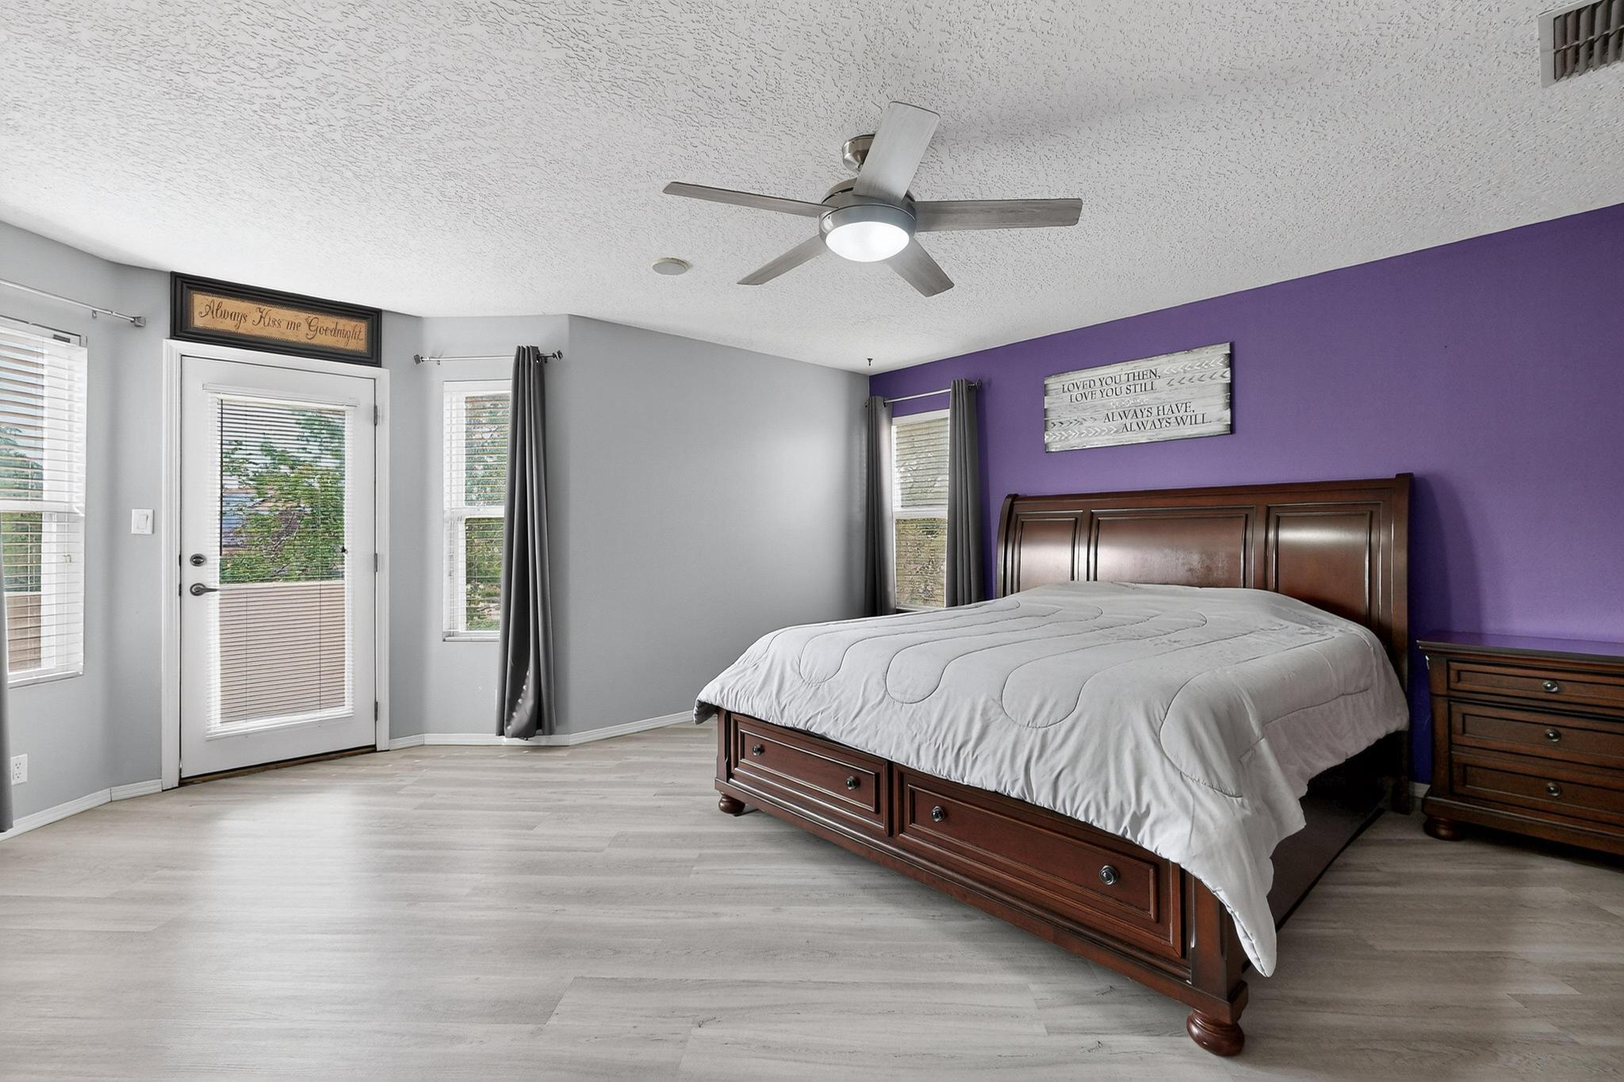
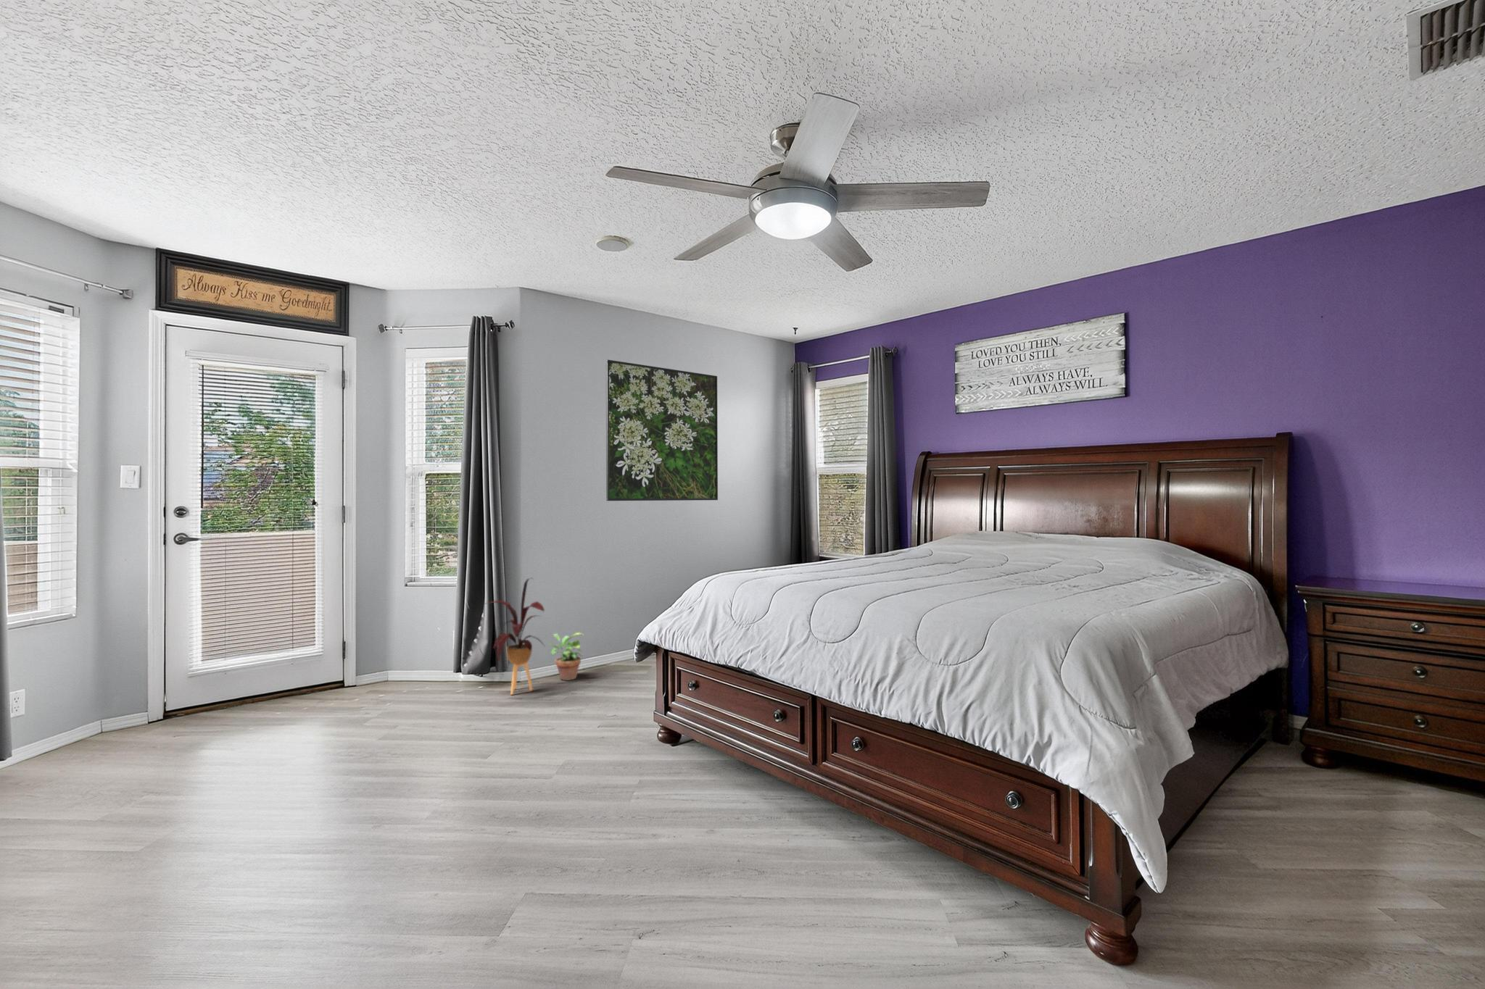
+ potted plant [548,631,584,681]
+ house plant [484,577,545,695]
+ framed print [605,359,719,501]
